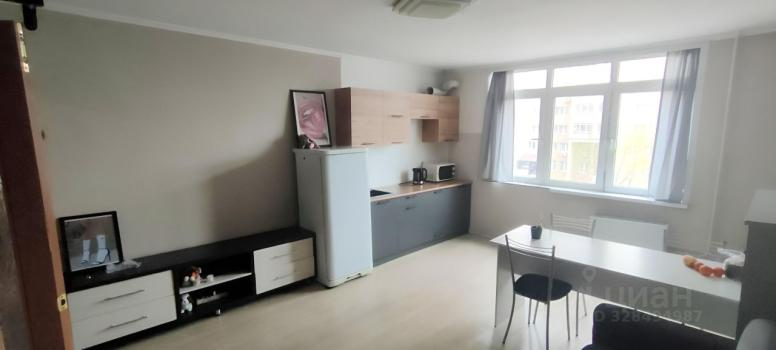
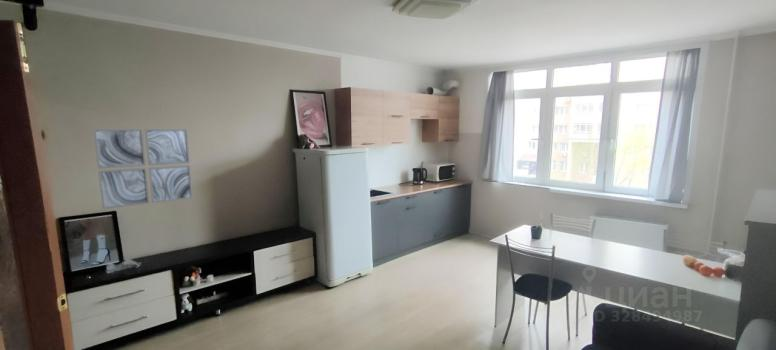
+ wall art [92,128,194,210]
